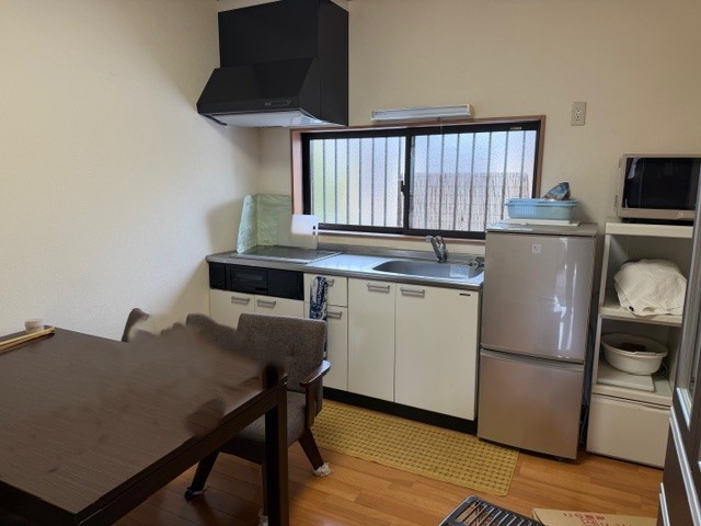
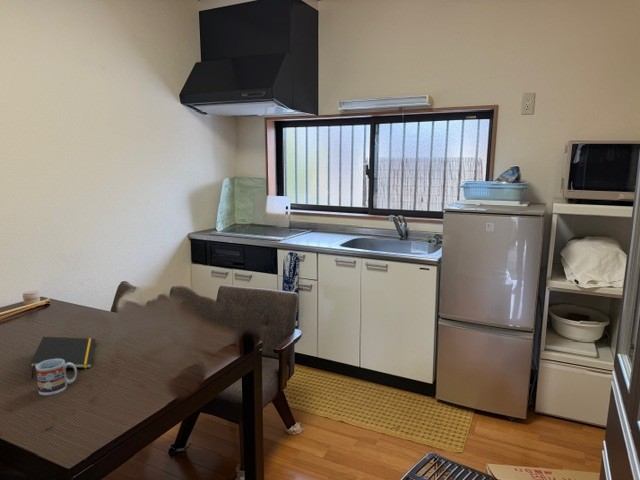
+ notepad [29,336,96,379]
+ cup [35,359,78,396]
